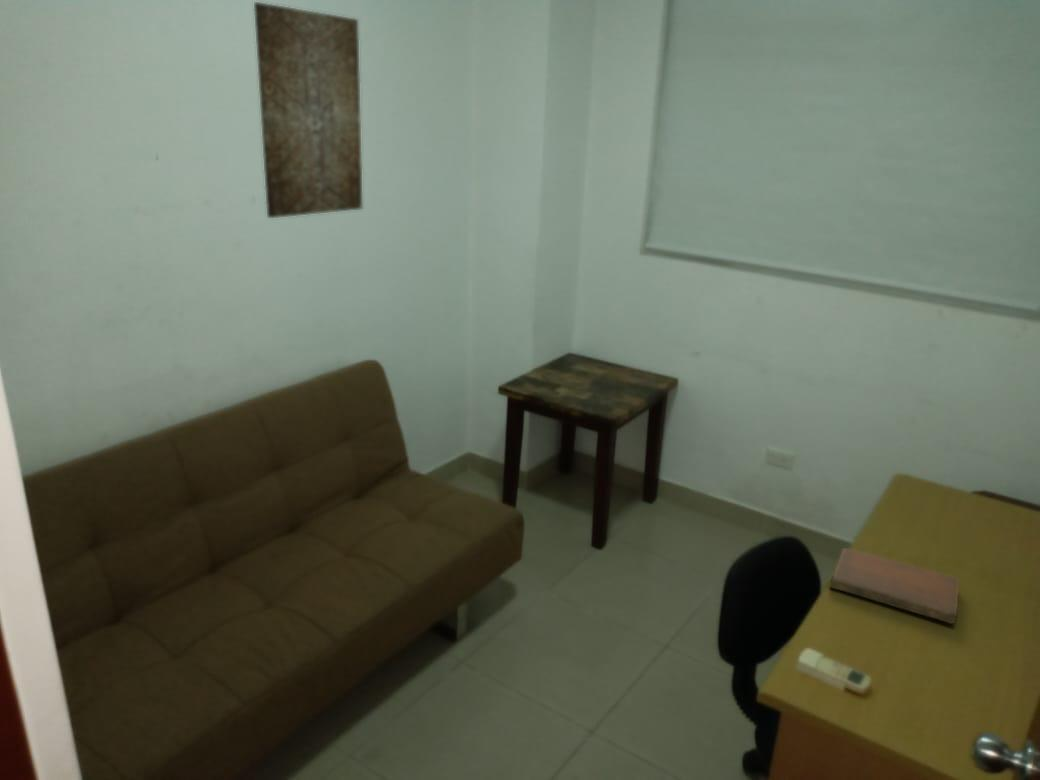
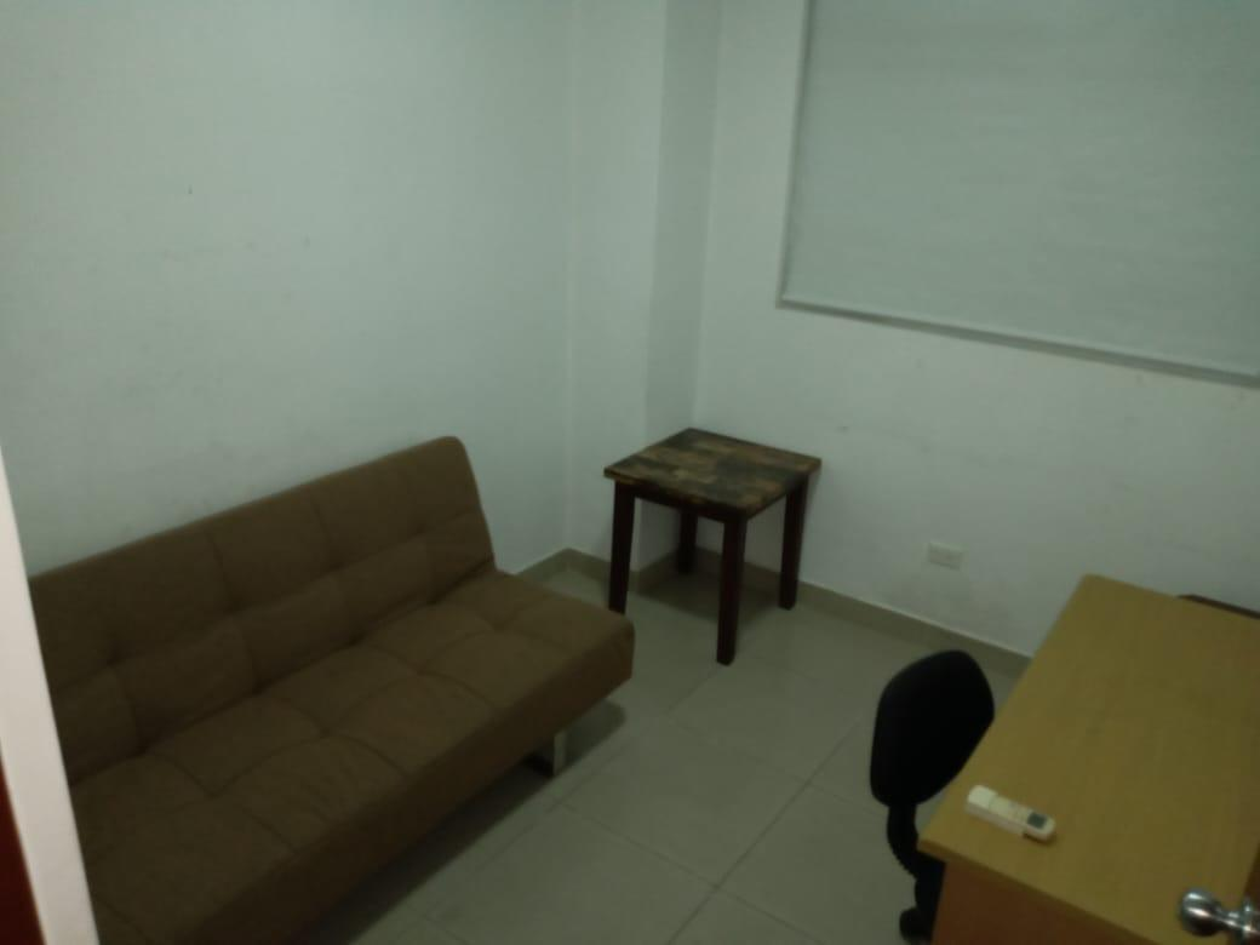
- wall art [253,1,363,219]
- notebook [829,547,960,625]
